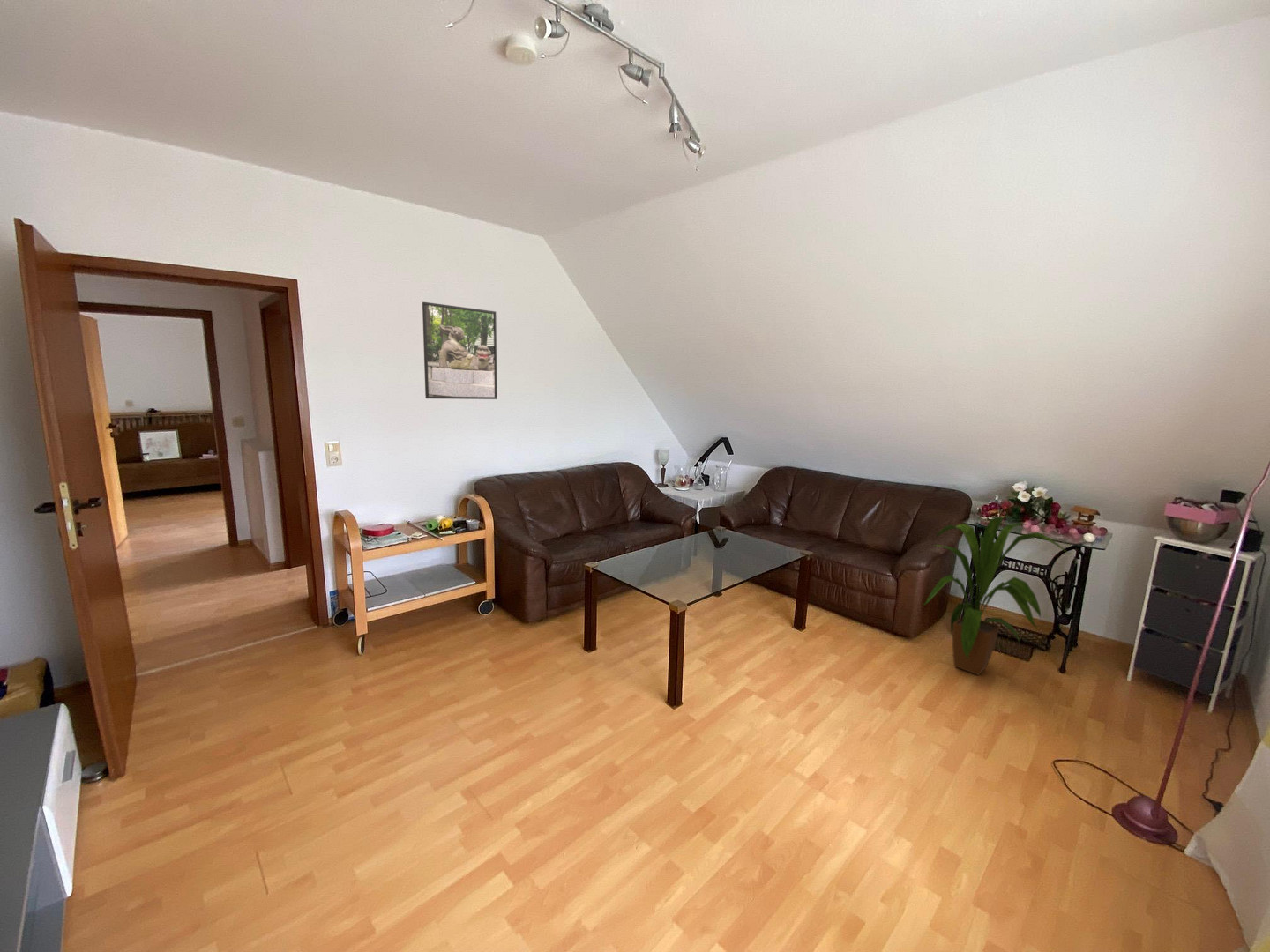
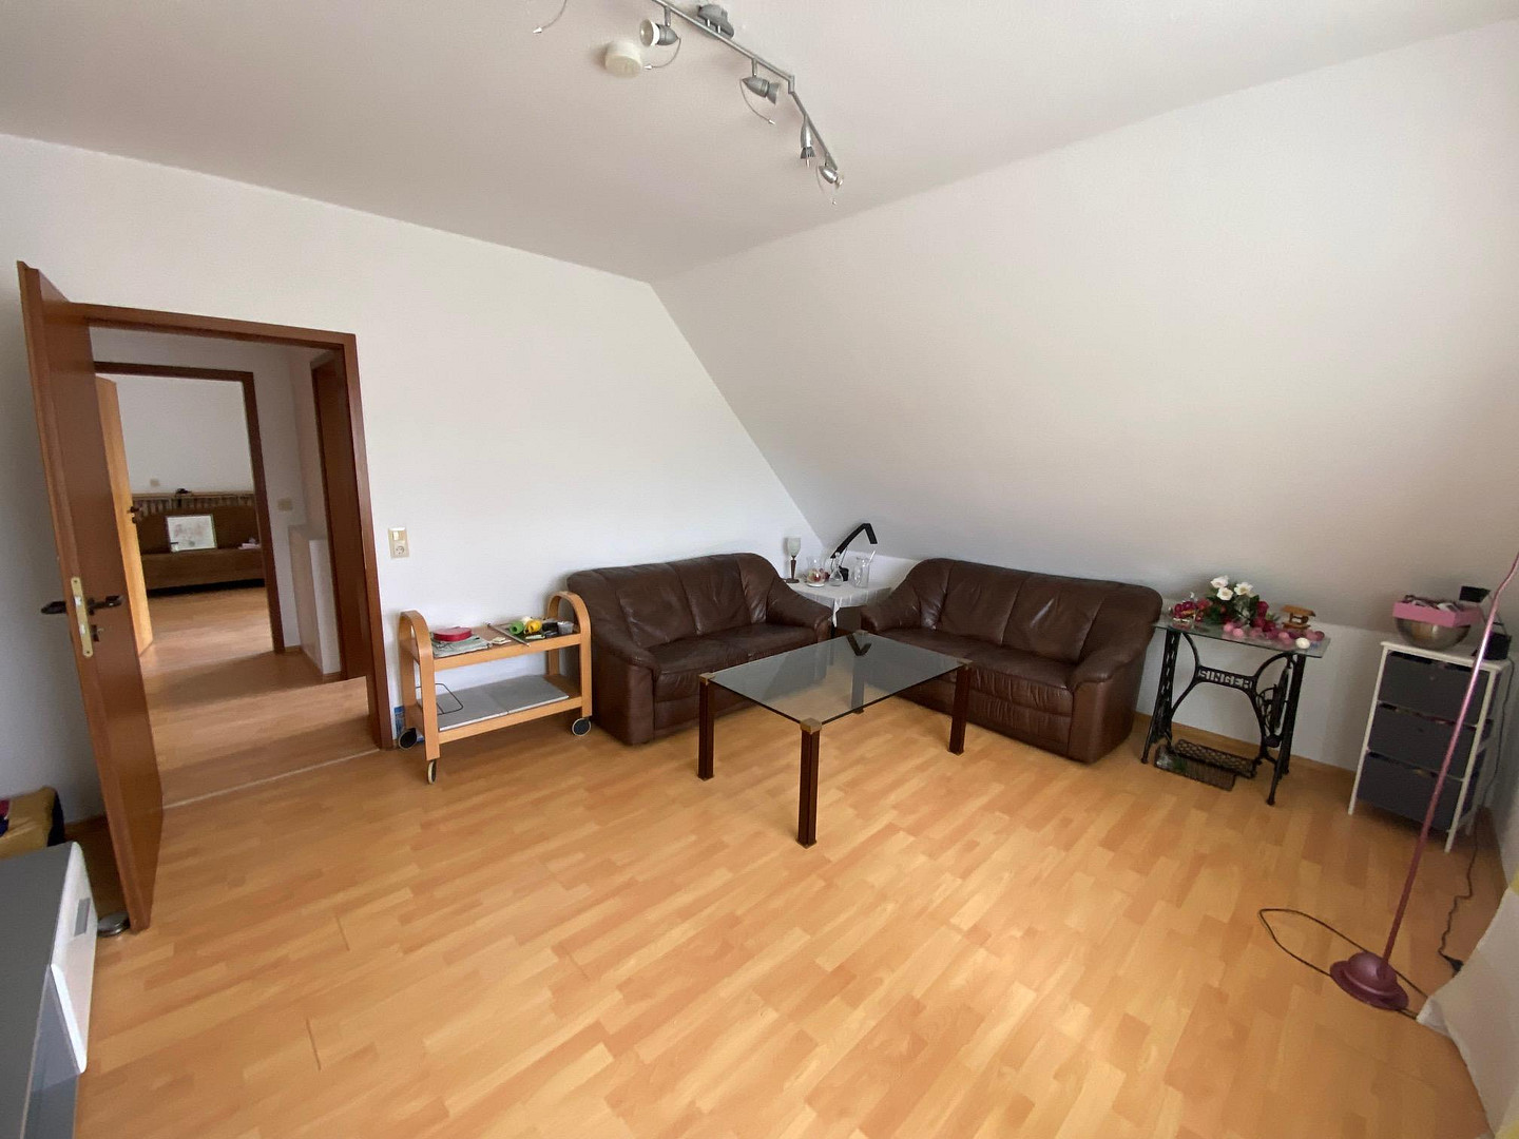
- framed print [422,301,498,400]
- house plant [922,515,1068,676]
